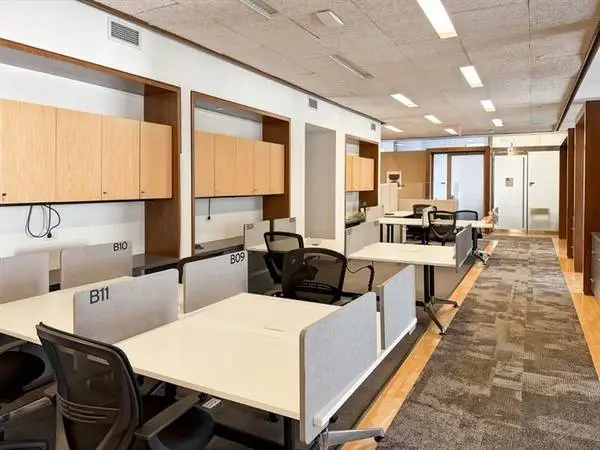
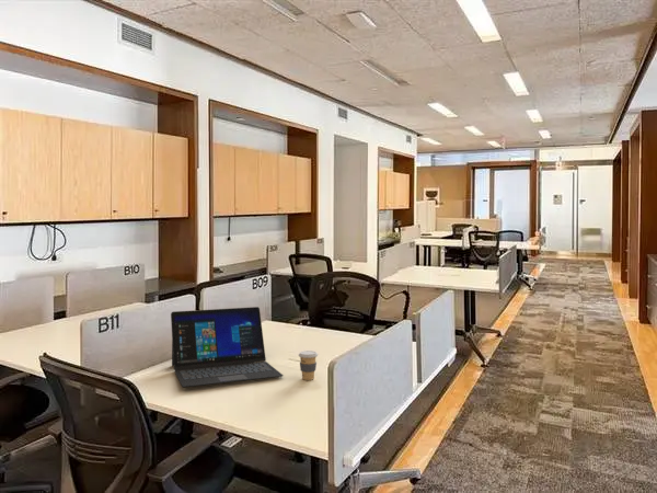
+ laptop [170,306,284,389]
+ coffee cup [298,349,319,381]
